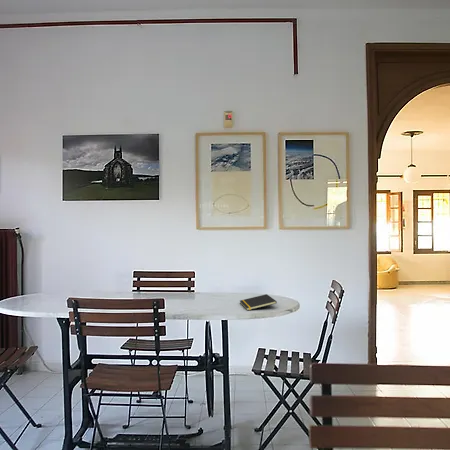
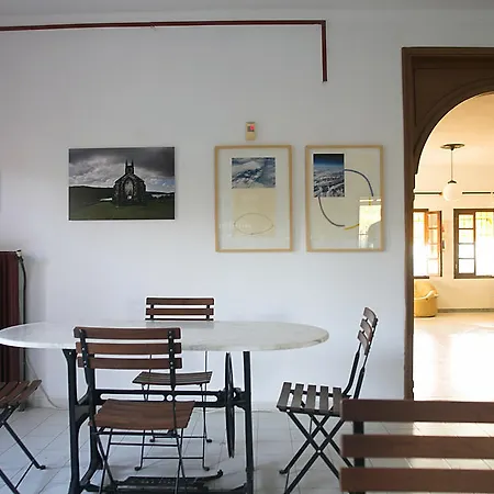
- notepad [239,293,278,311]
